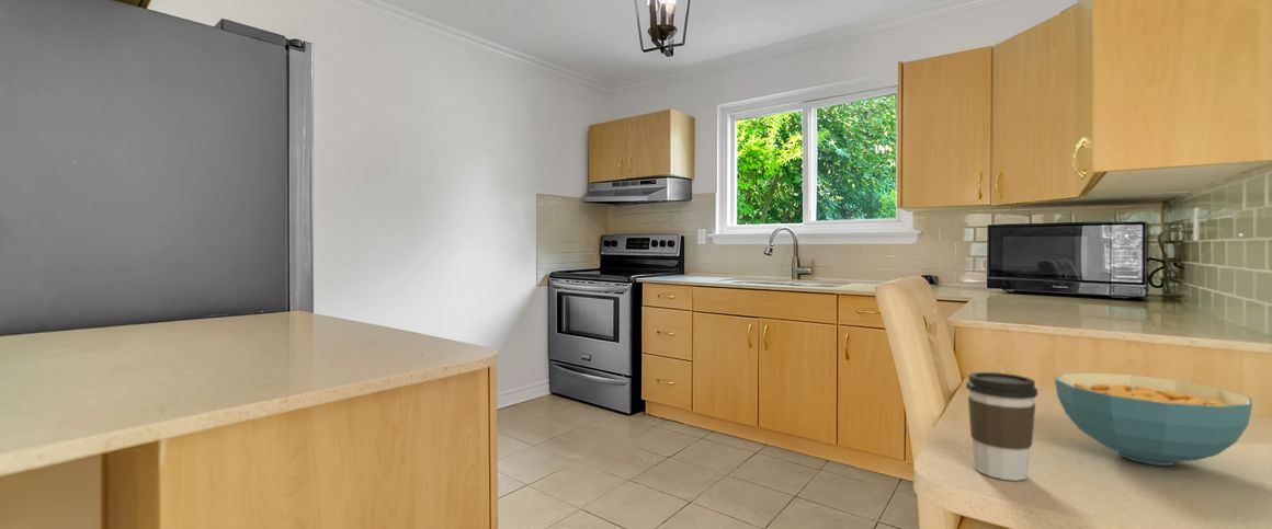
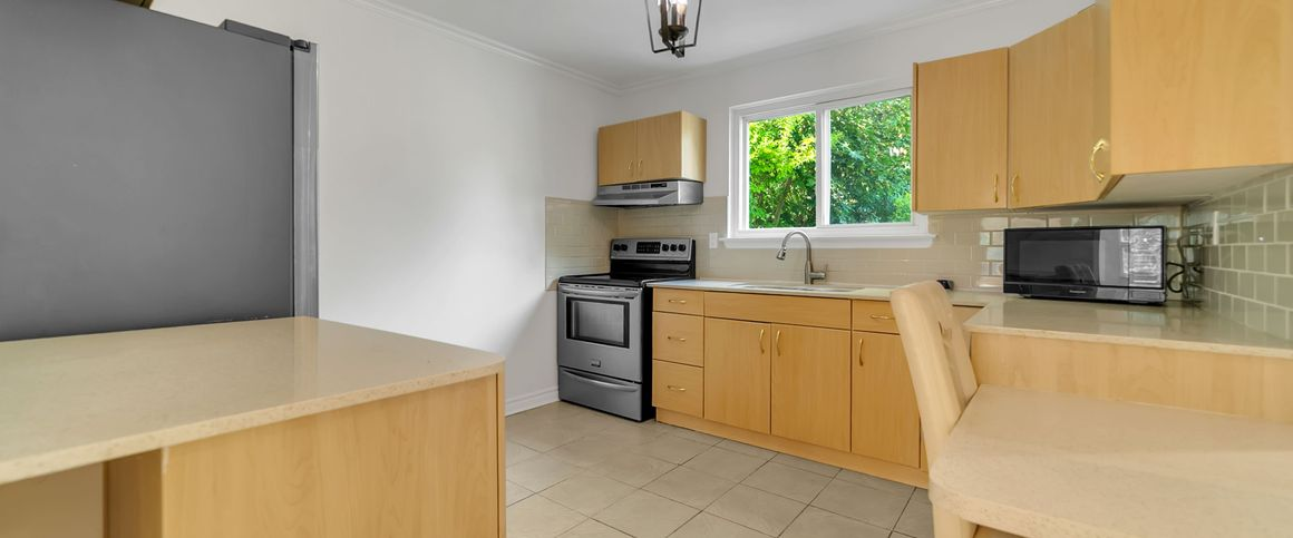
- coffee cup [965,371,1040,482]
- cereal bowl [1054,371,1253,467]
